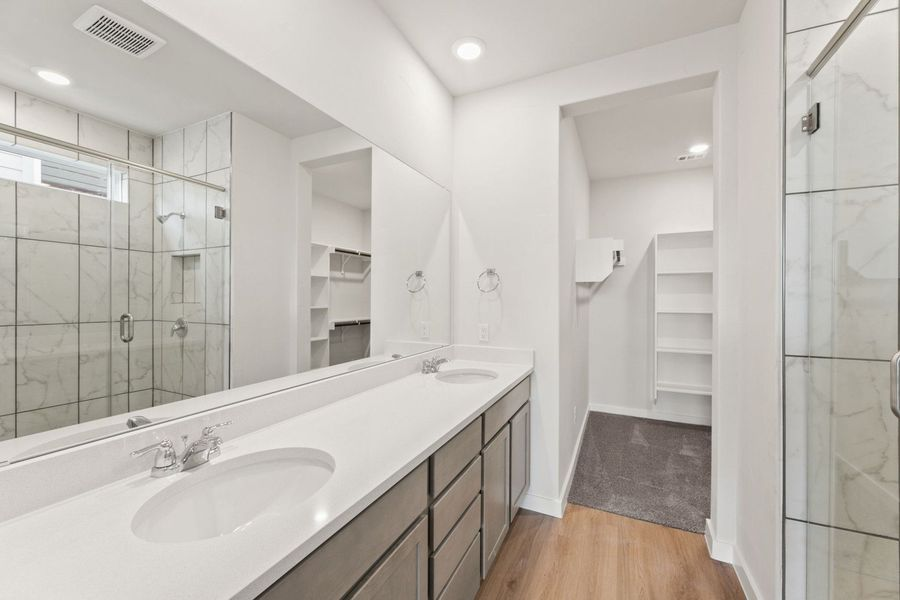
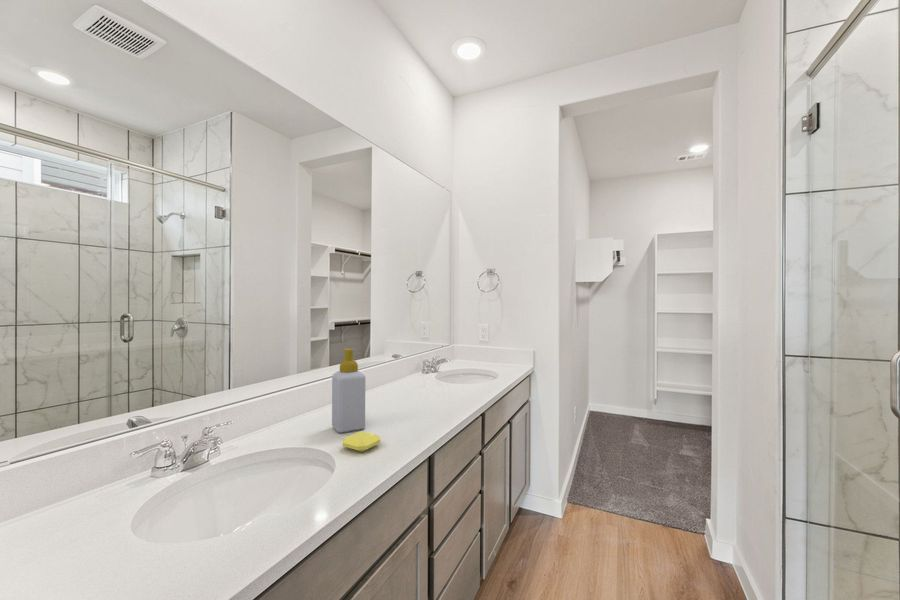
+ soap bottle [331,347,366,434]
+ soap bar [342,430,381,453]
